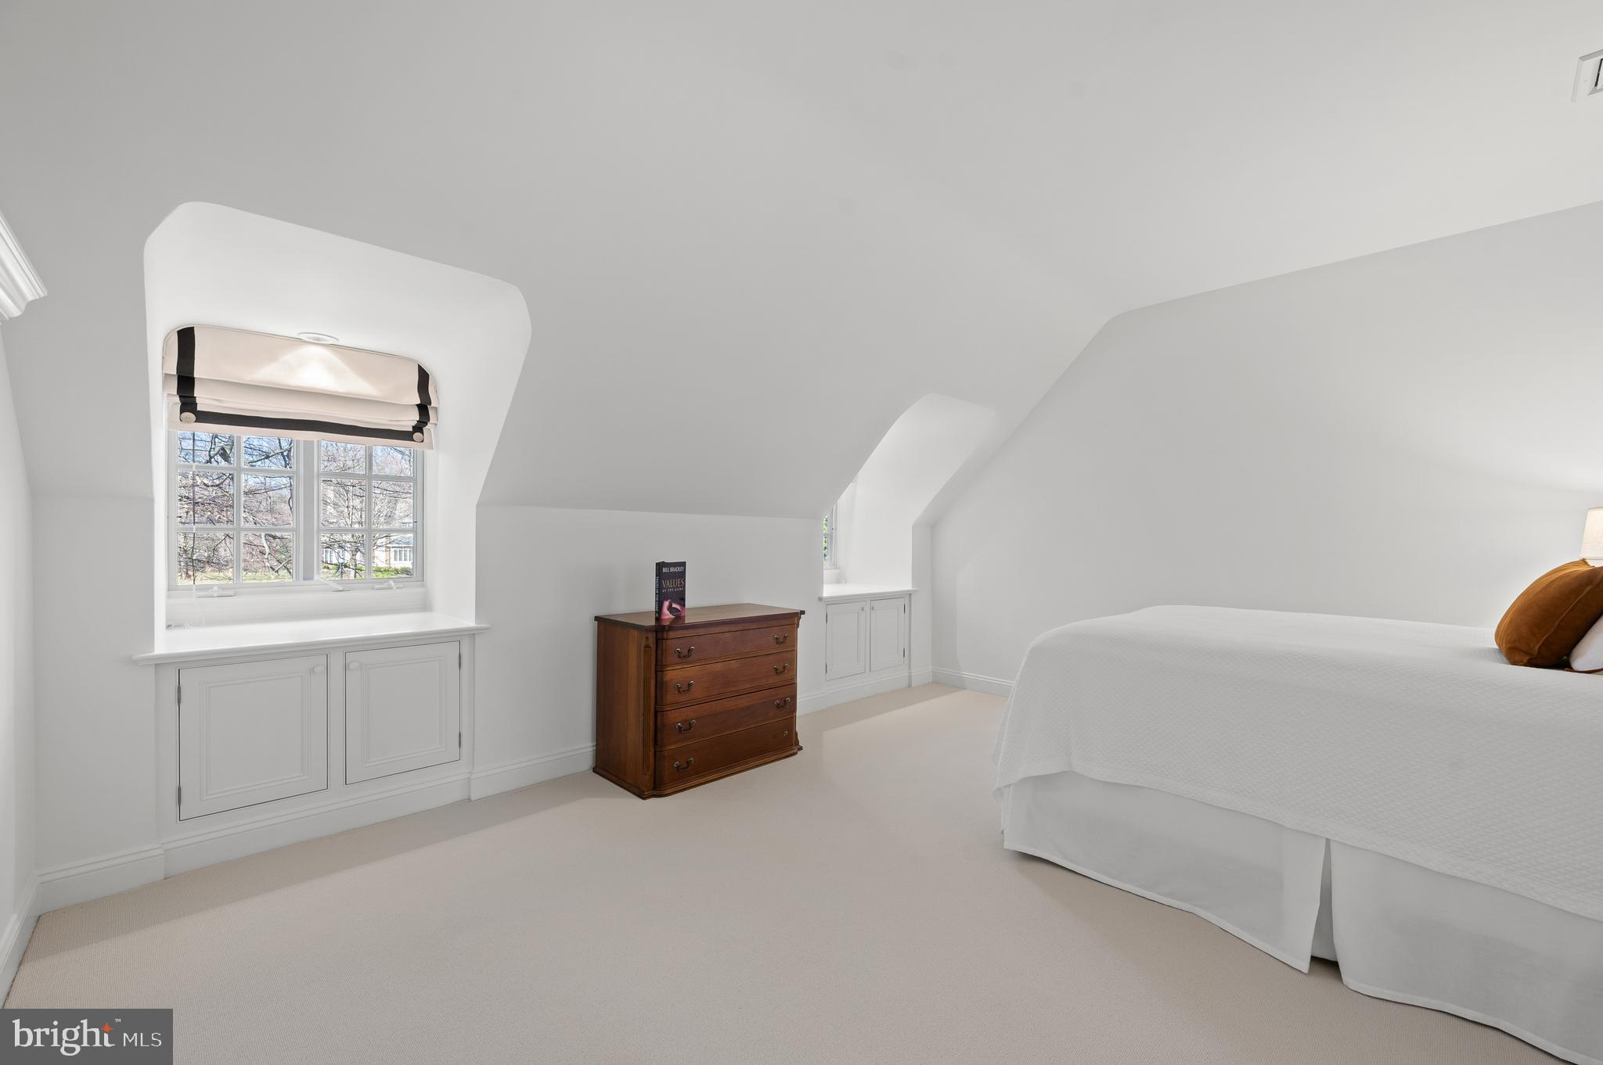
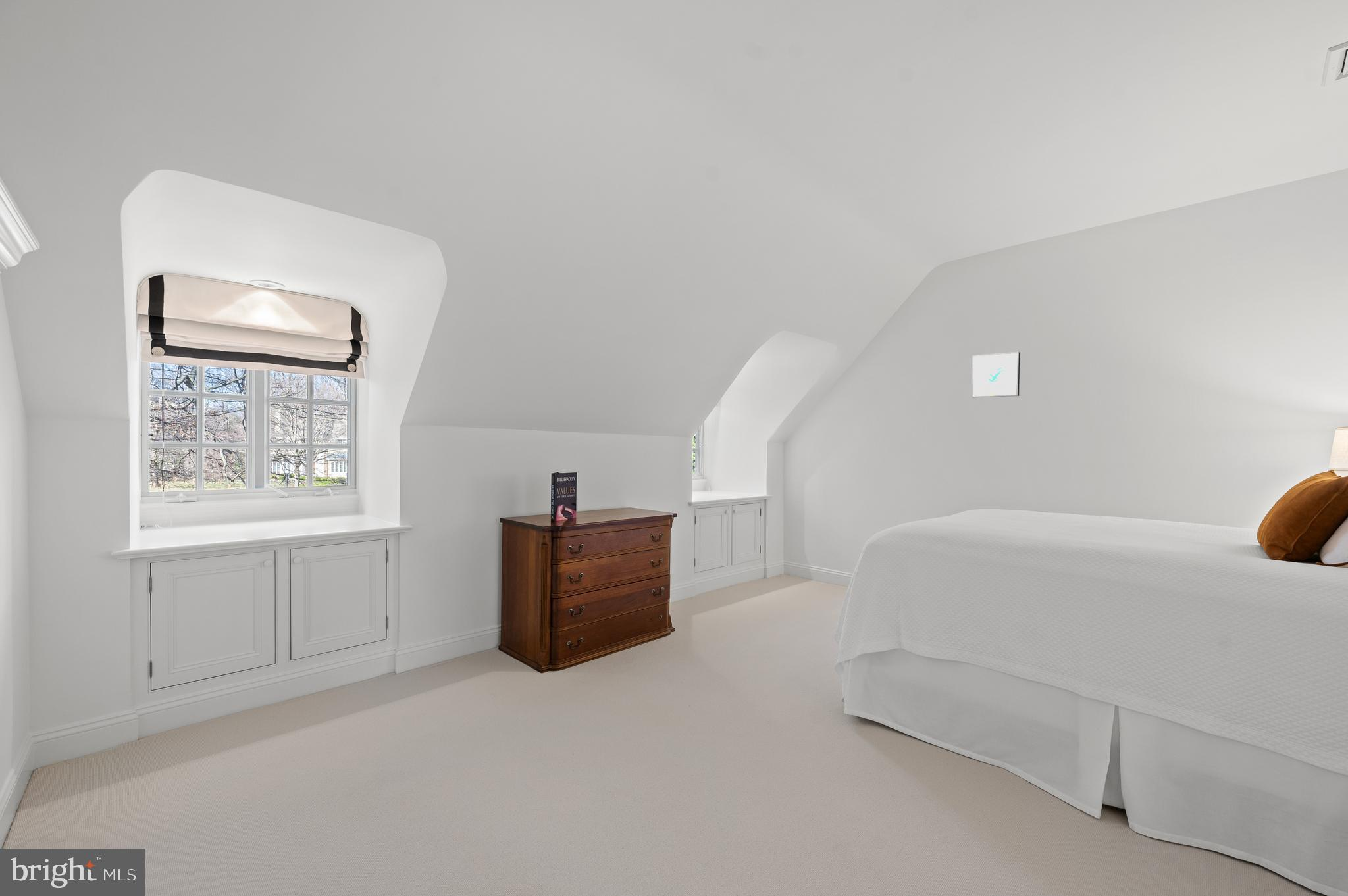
+ wall art [971,351,1021,398]
